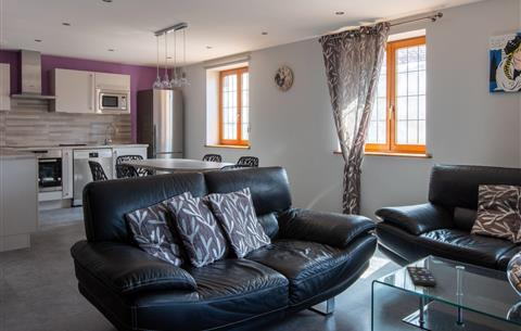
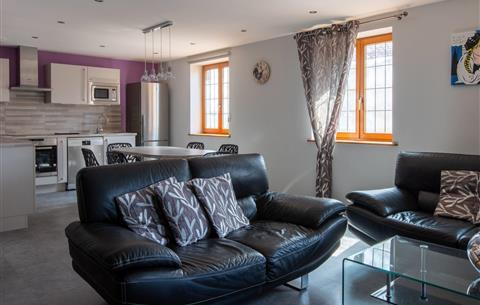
- remote control [406,266,437,287]
